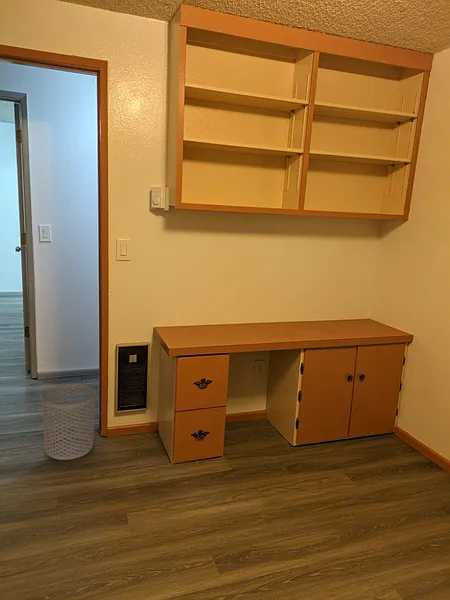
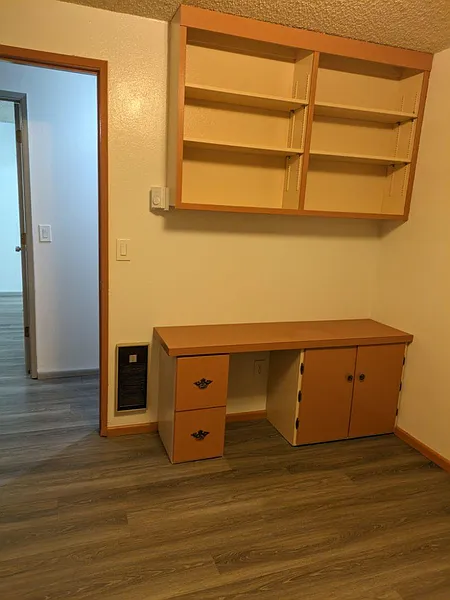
- waste bin [40,383,97,461]
